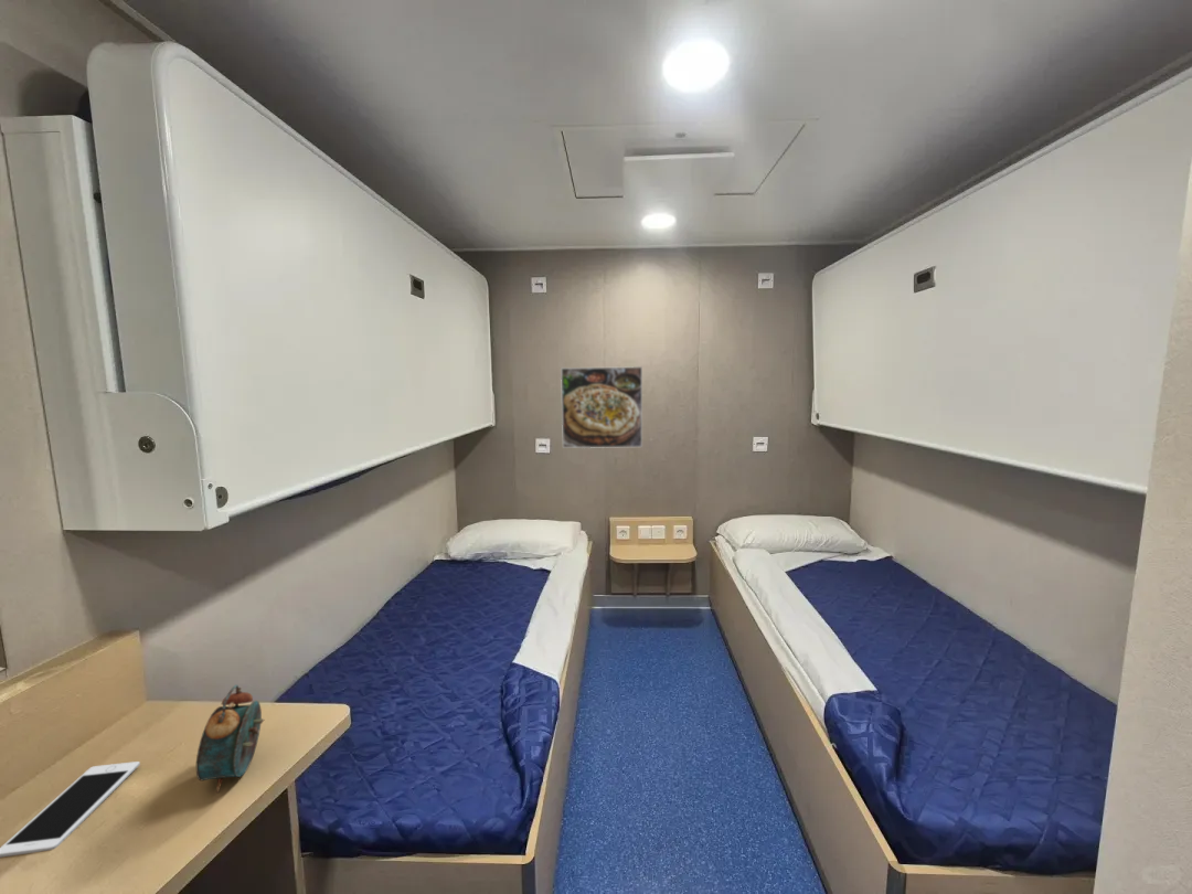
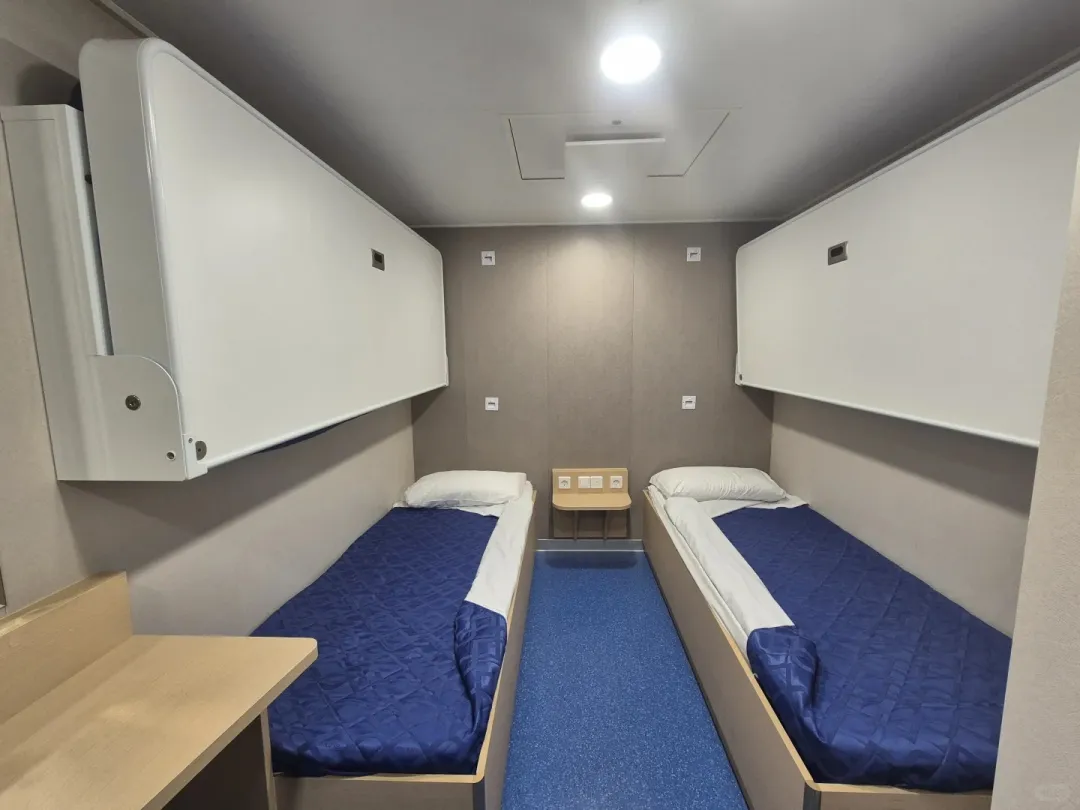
- cell phone [0,760,141,859]
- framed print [560,365,643,449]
- alarm clock [195,683,265,794]
